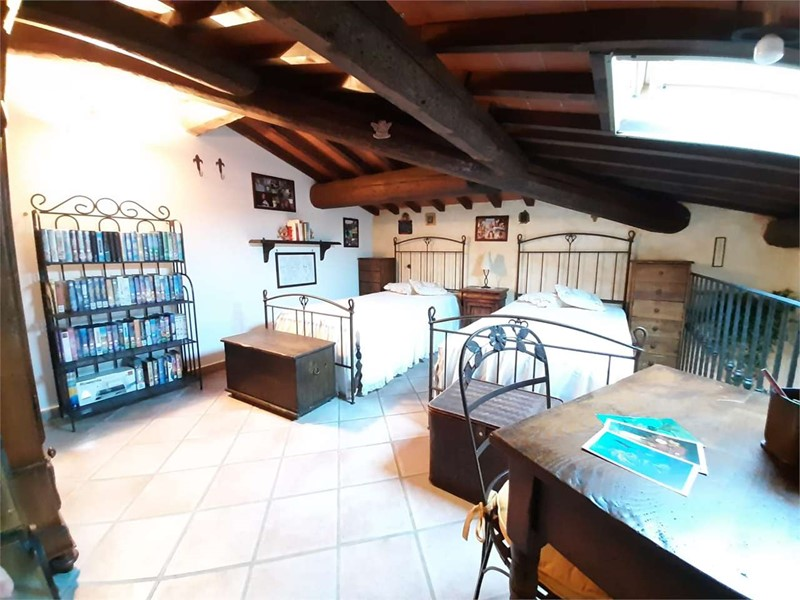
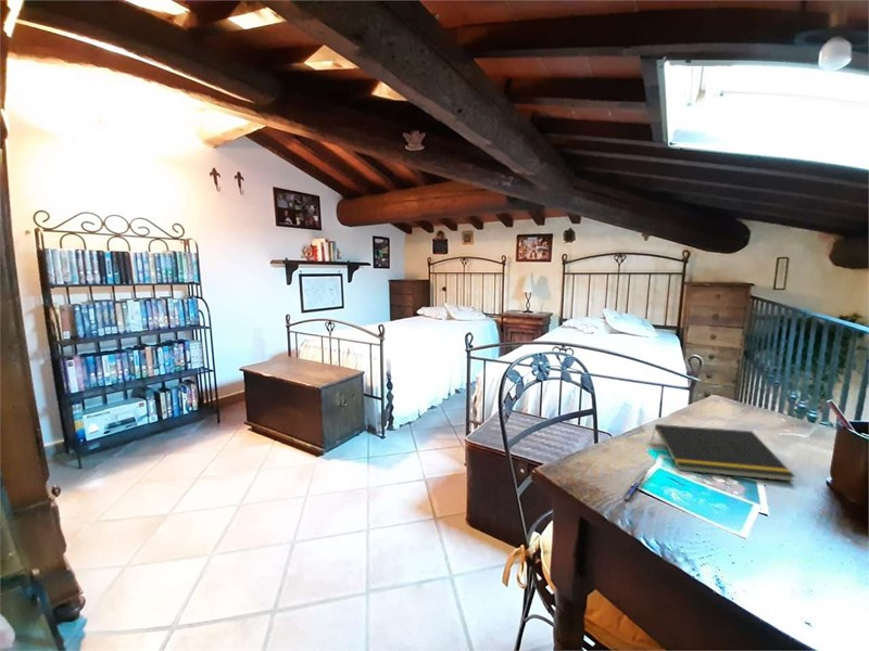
+ pen [620,469,652,503]
+ notepad [651,423,796,483]
